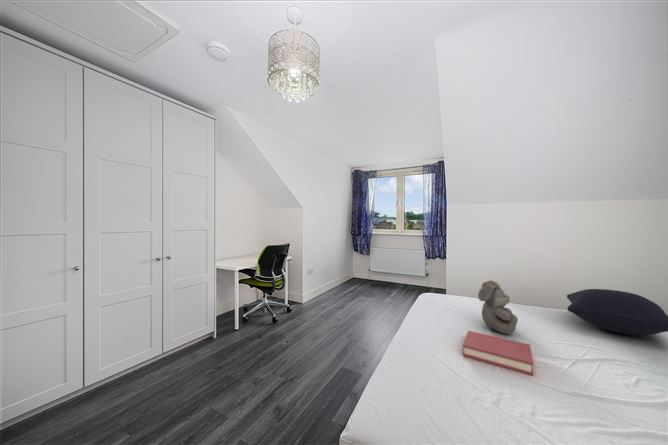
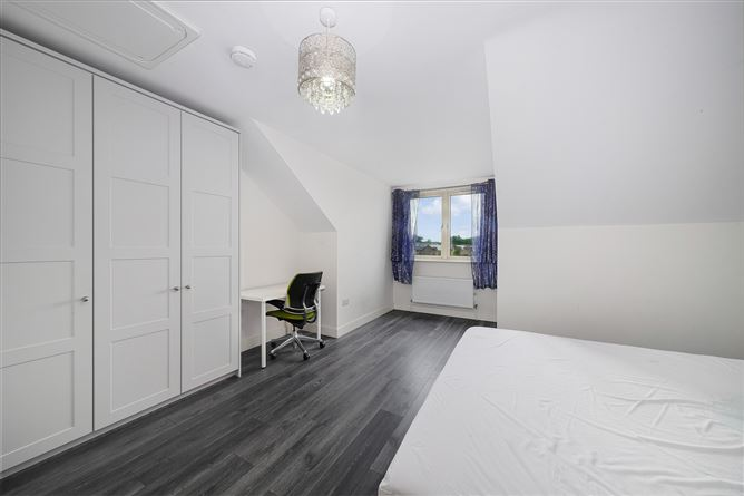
- pillow [566,288,668,336]
- hardback book [462,330,534,376]
- teddy bear [477,280,519,335]
